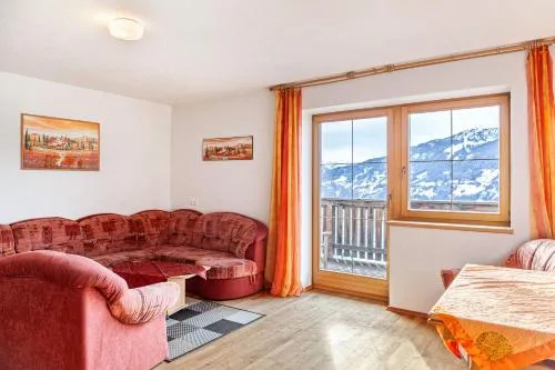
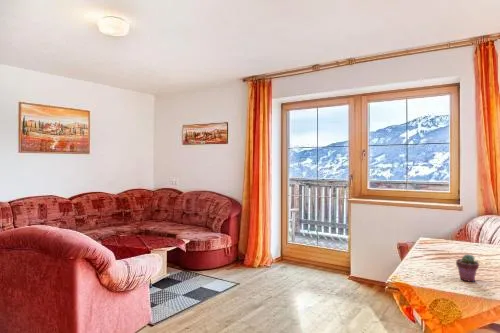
+ potted succulent [455,253,480,283]
